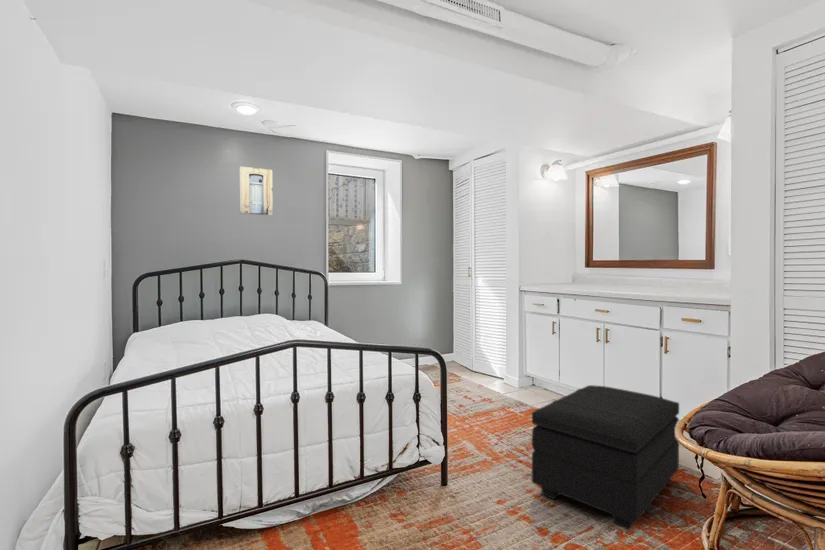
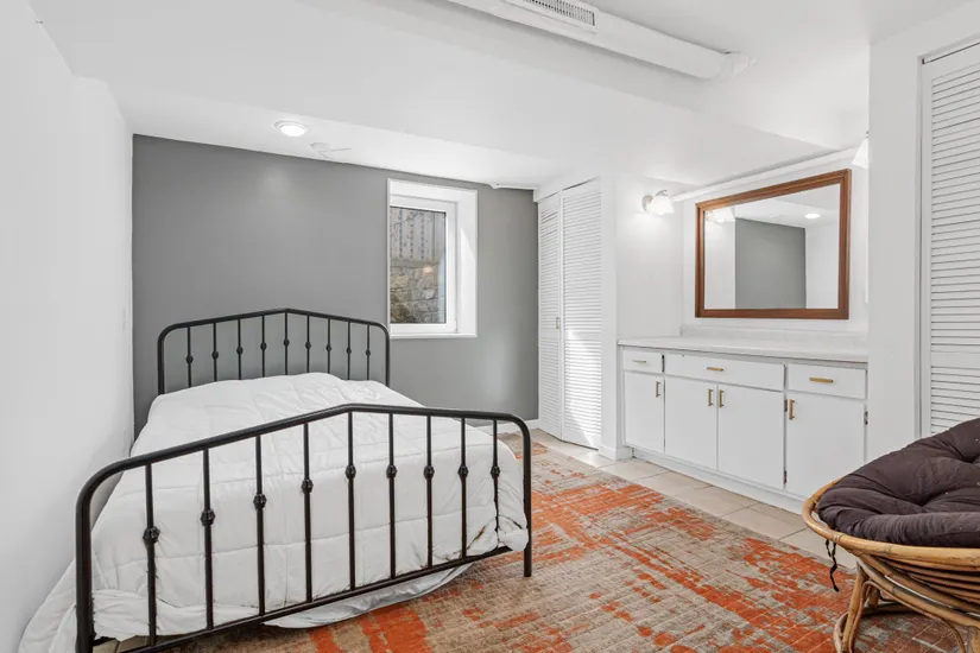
- footstool [531,384,680,531]
- wall art [239,166,274,216]
